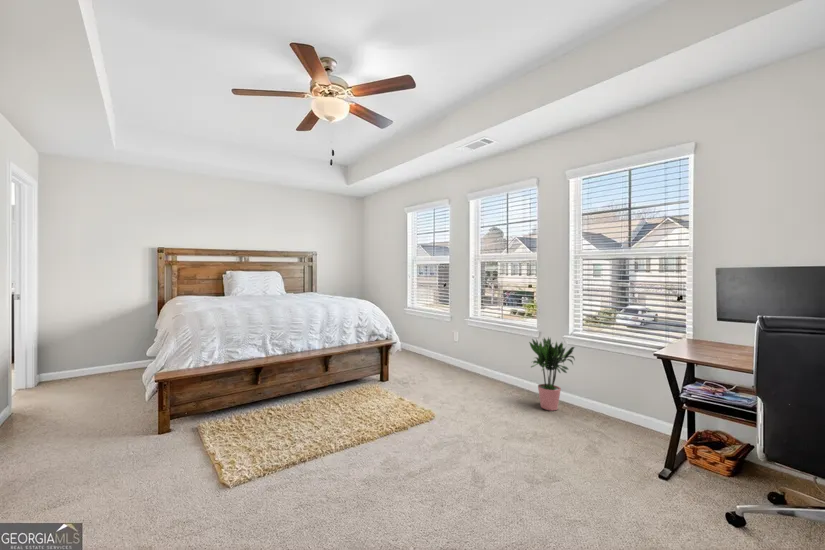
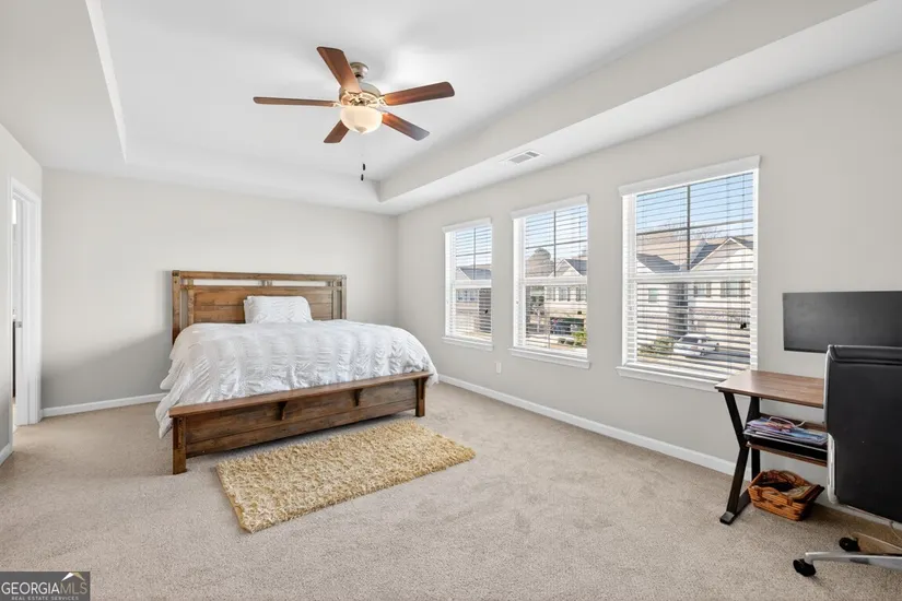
- potted plant [528,335,576,412]
